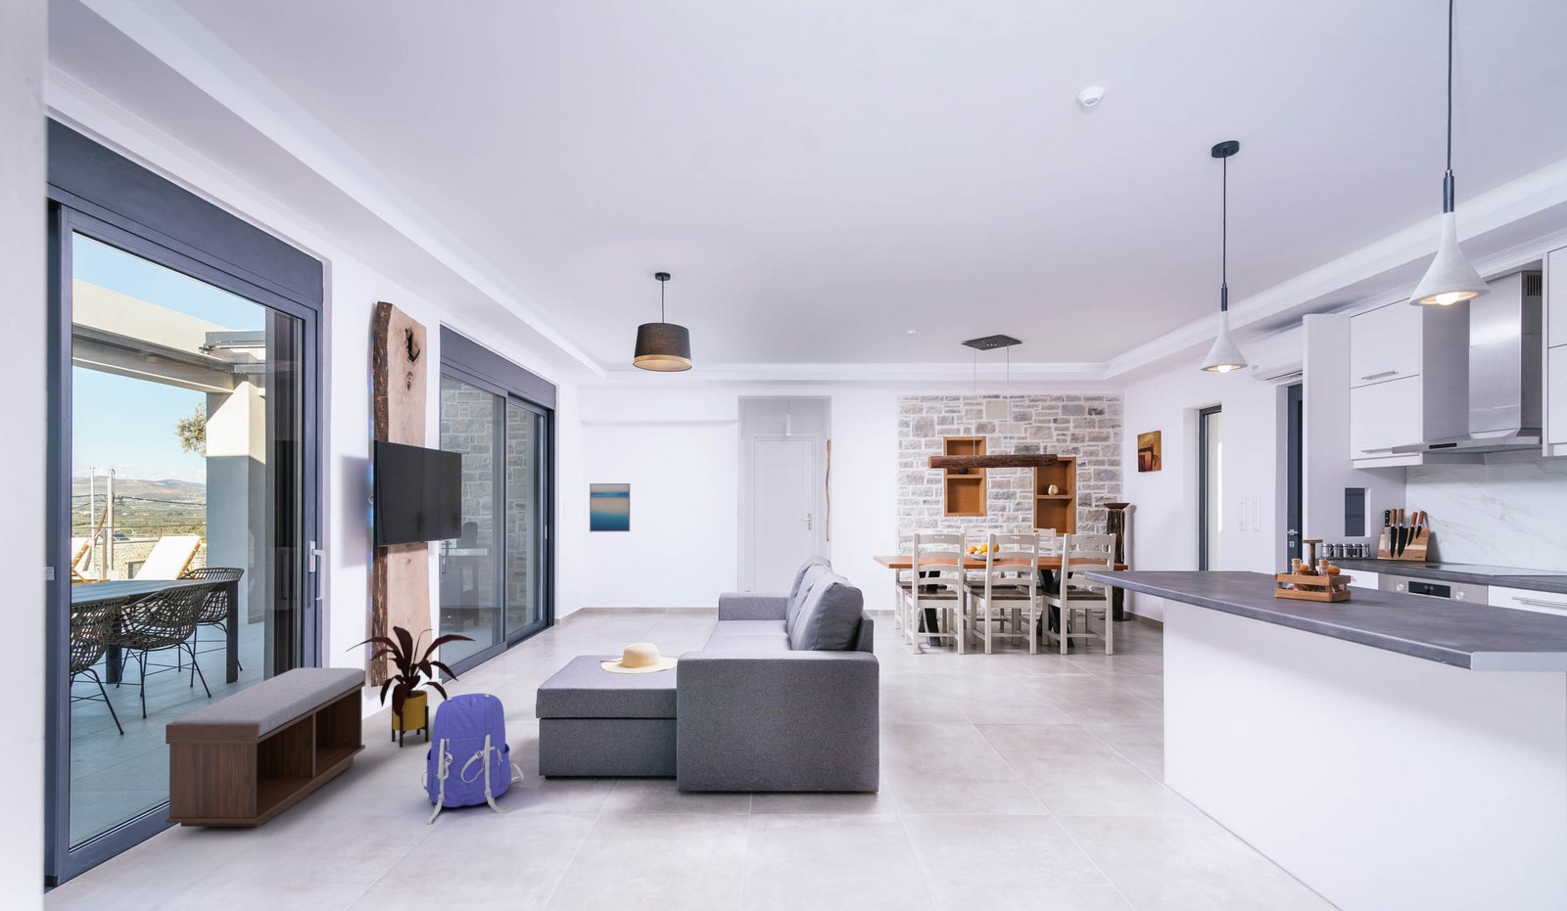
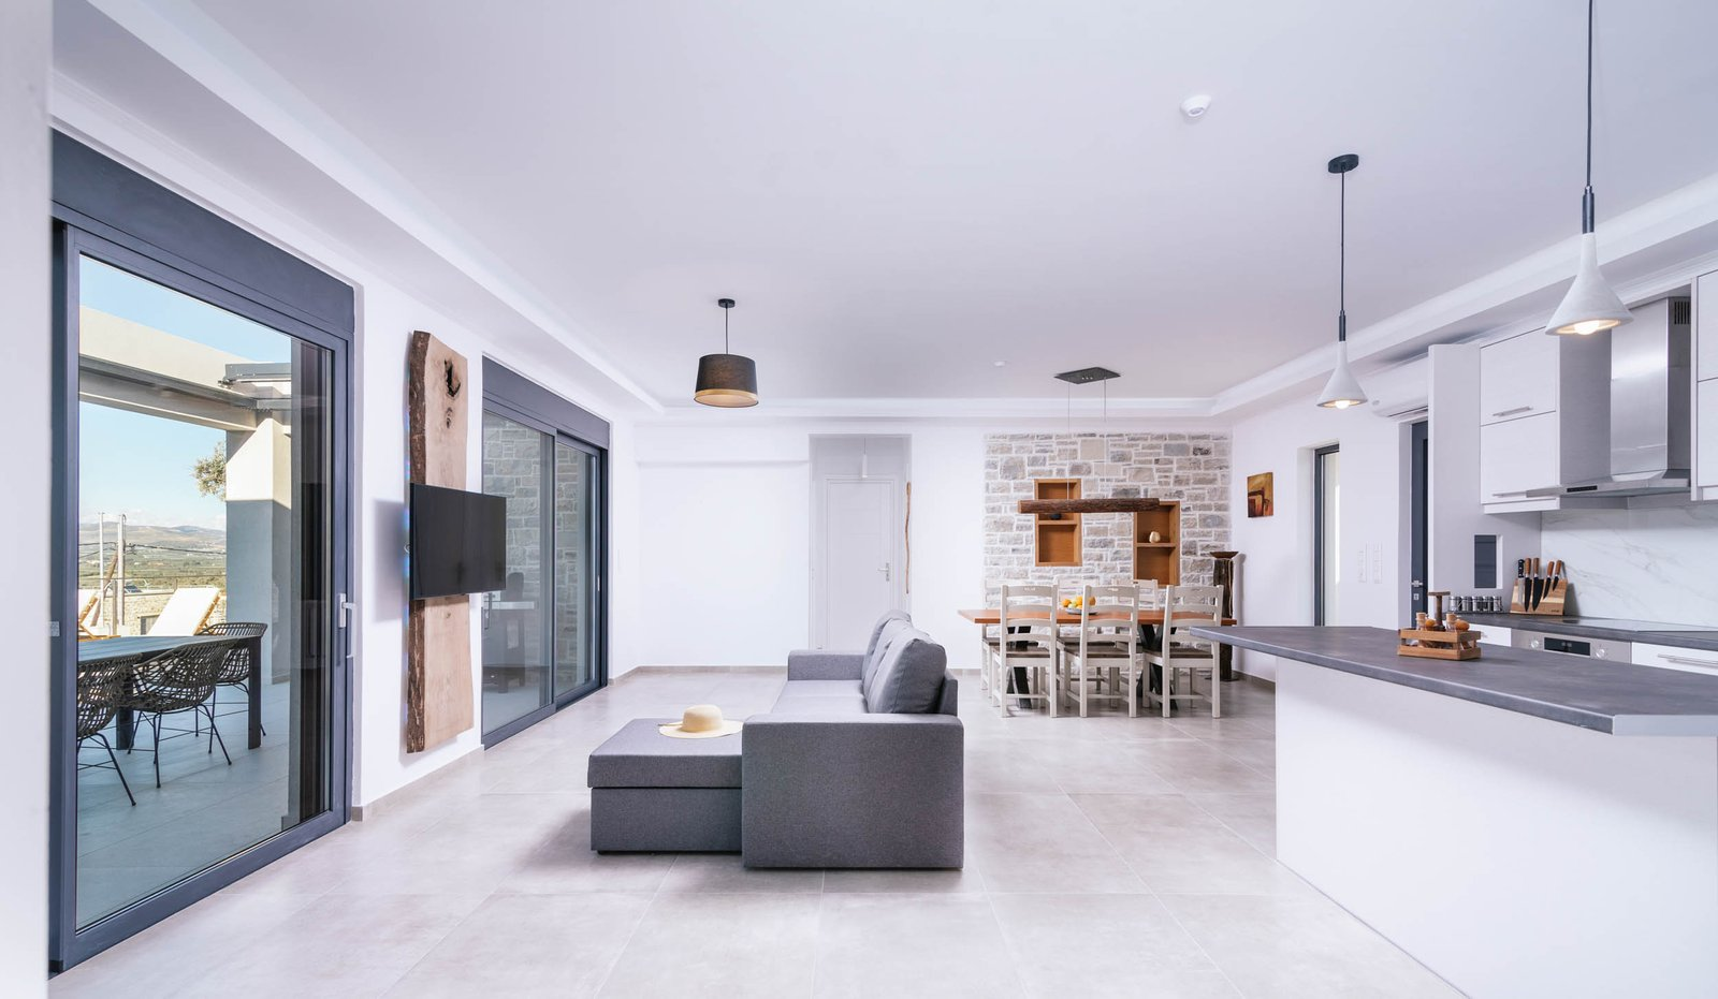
- wall art [588,483,630,534]
- house plant [345,626,476,748]
- backpack [420,692,525,825]
- bench [165,666,367,827]
